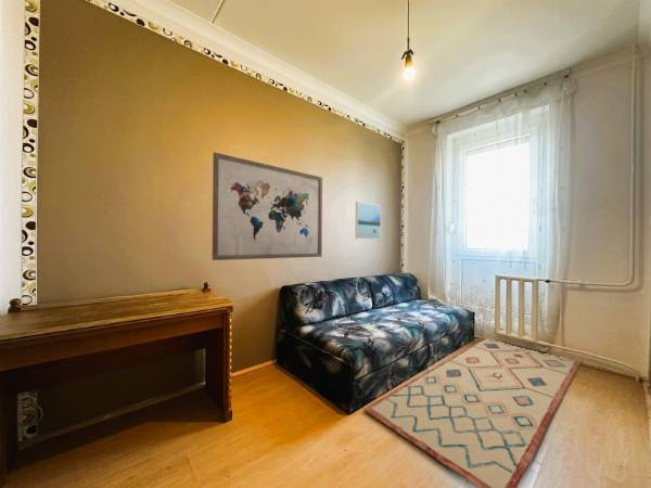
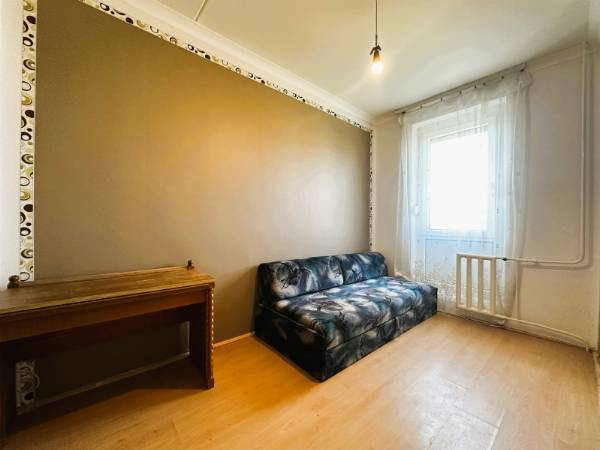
- rug [362,337,583,488]
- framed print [355,201,382,241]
- wall art [212,151,323,261]
